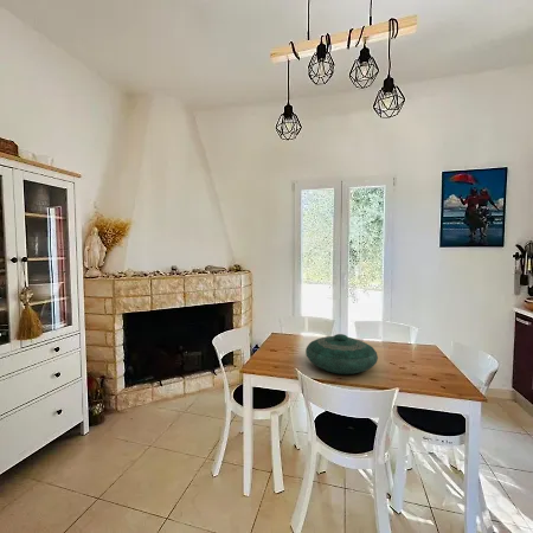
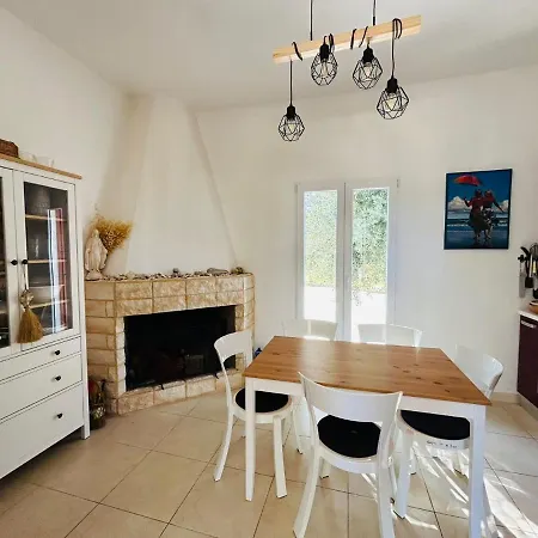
- decorative bowl [304,333,379,375]
